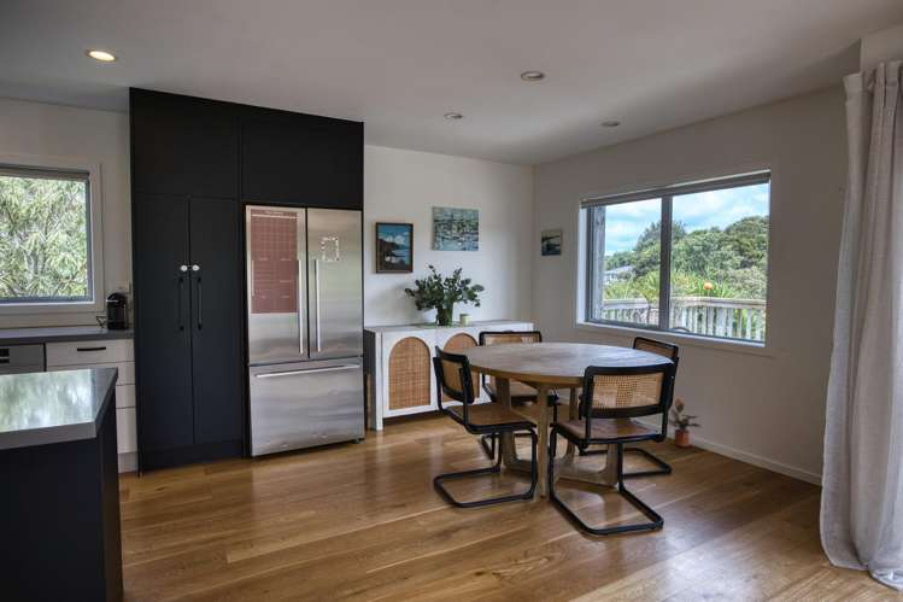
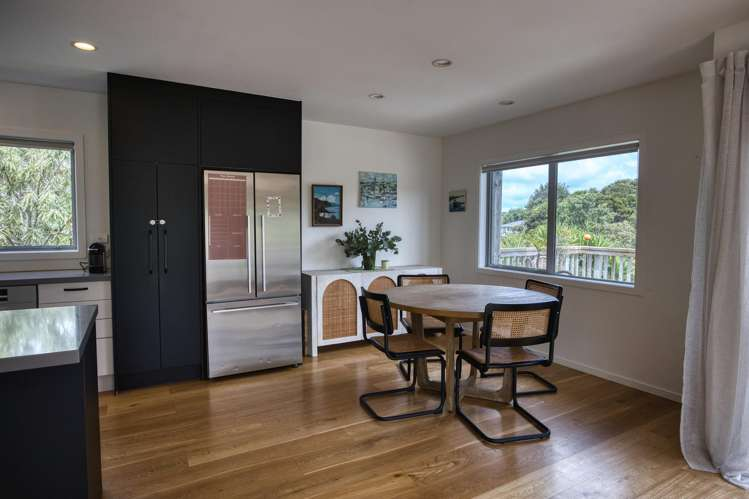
- potted plant [659,397,703,448]
